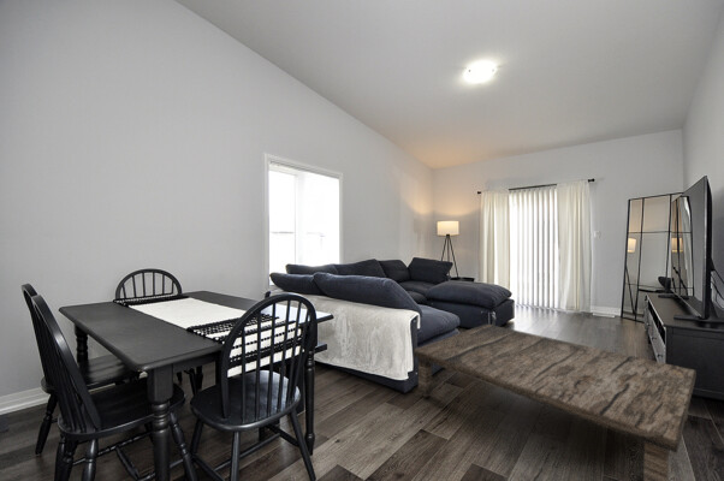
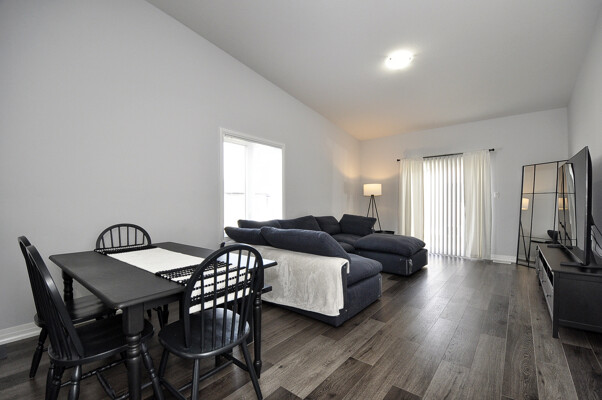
- coffee table [413,322,698,481]
